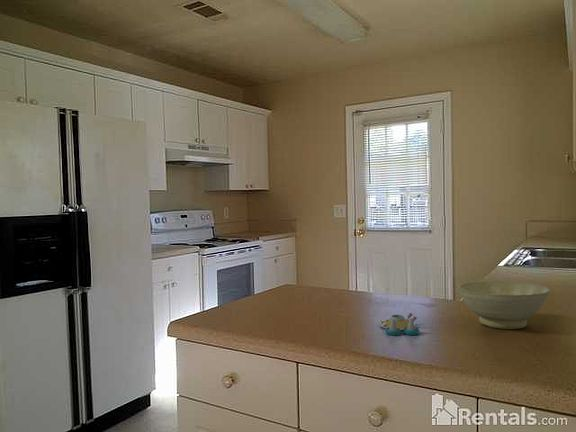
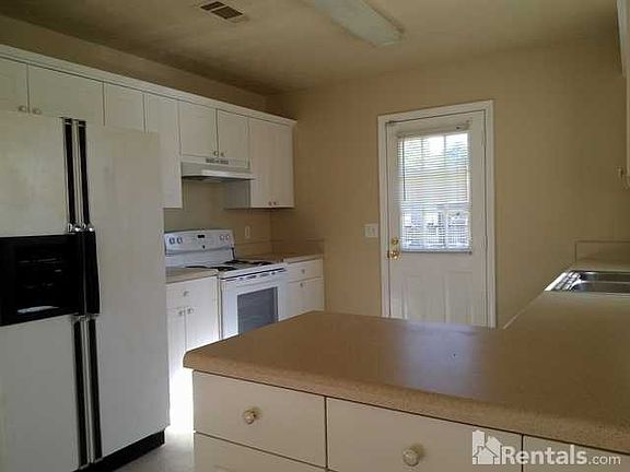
- salt and pepper shaker set [379,312,420,336]
- bowl [457,279,551,330]
